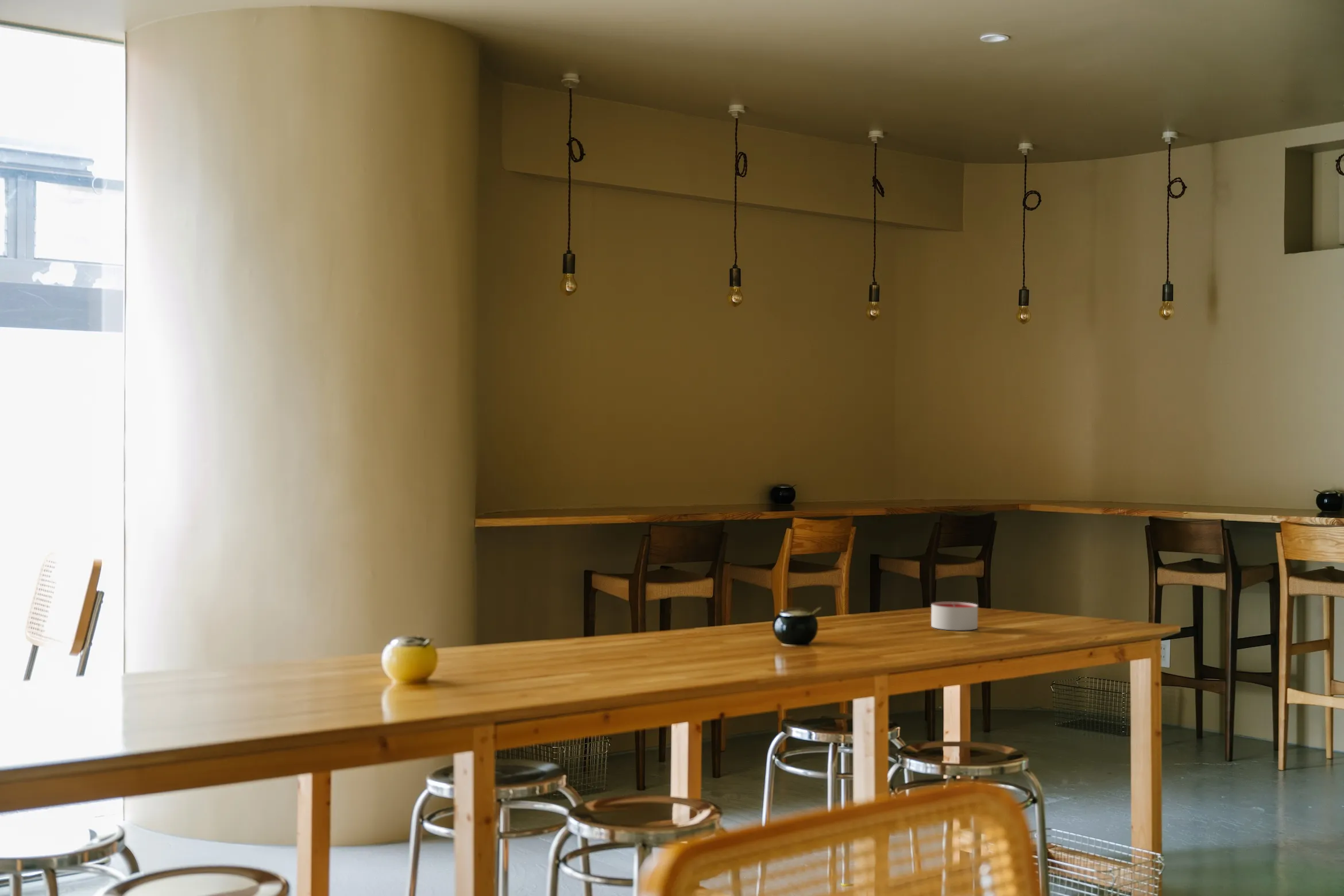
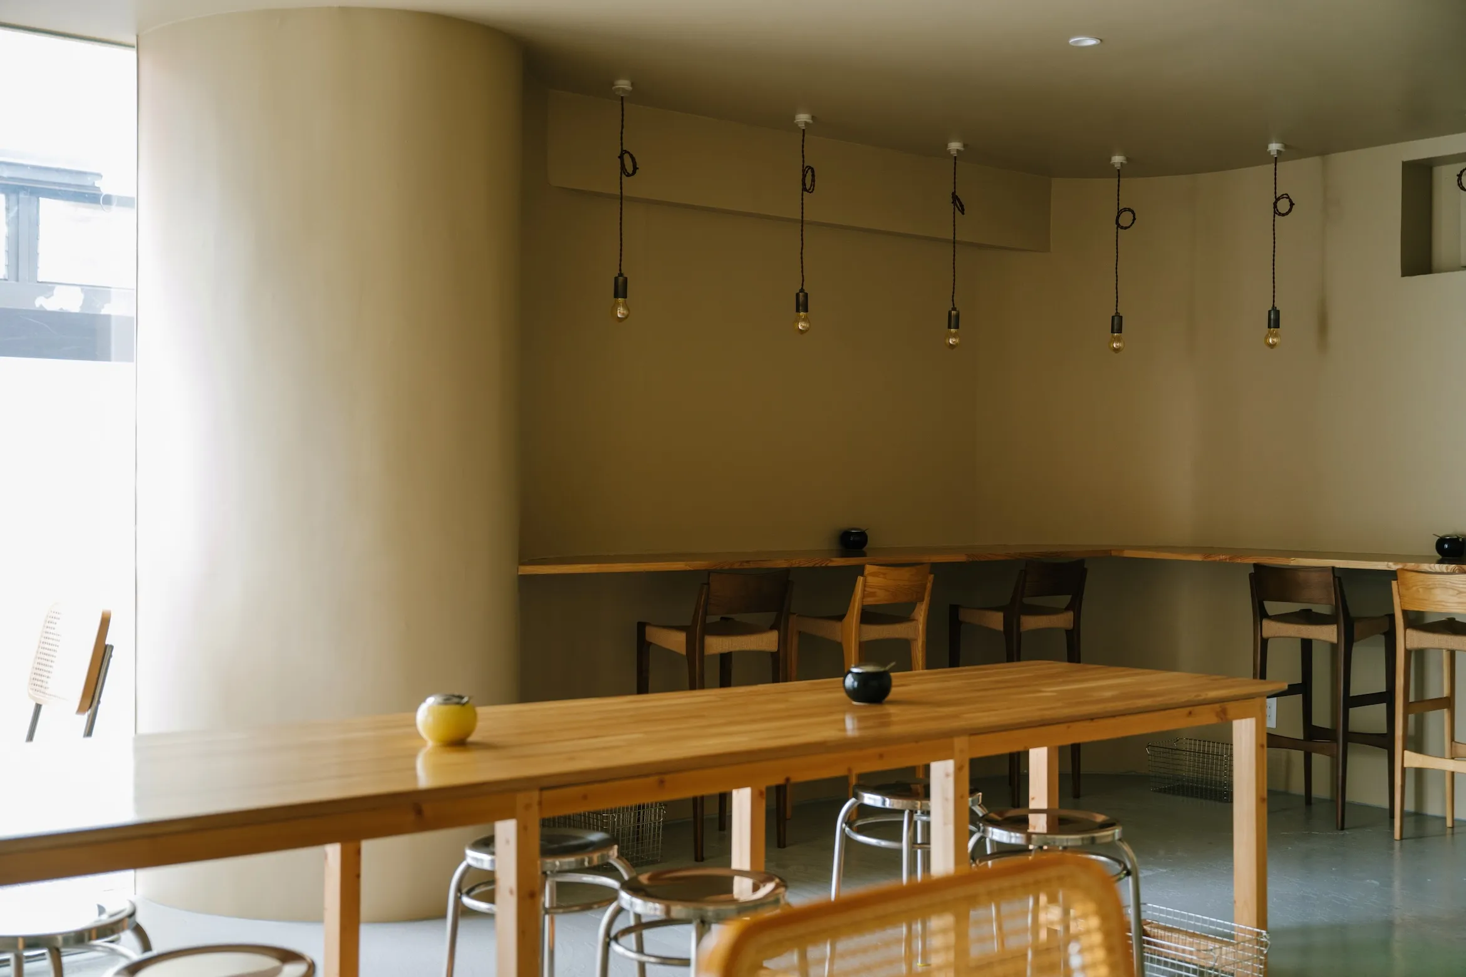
- candle [930,601,978,631]
